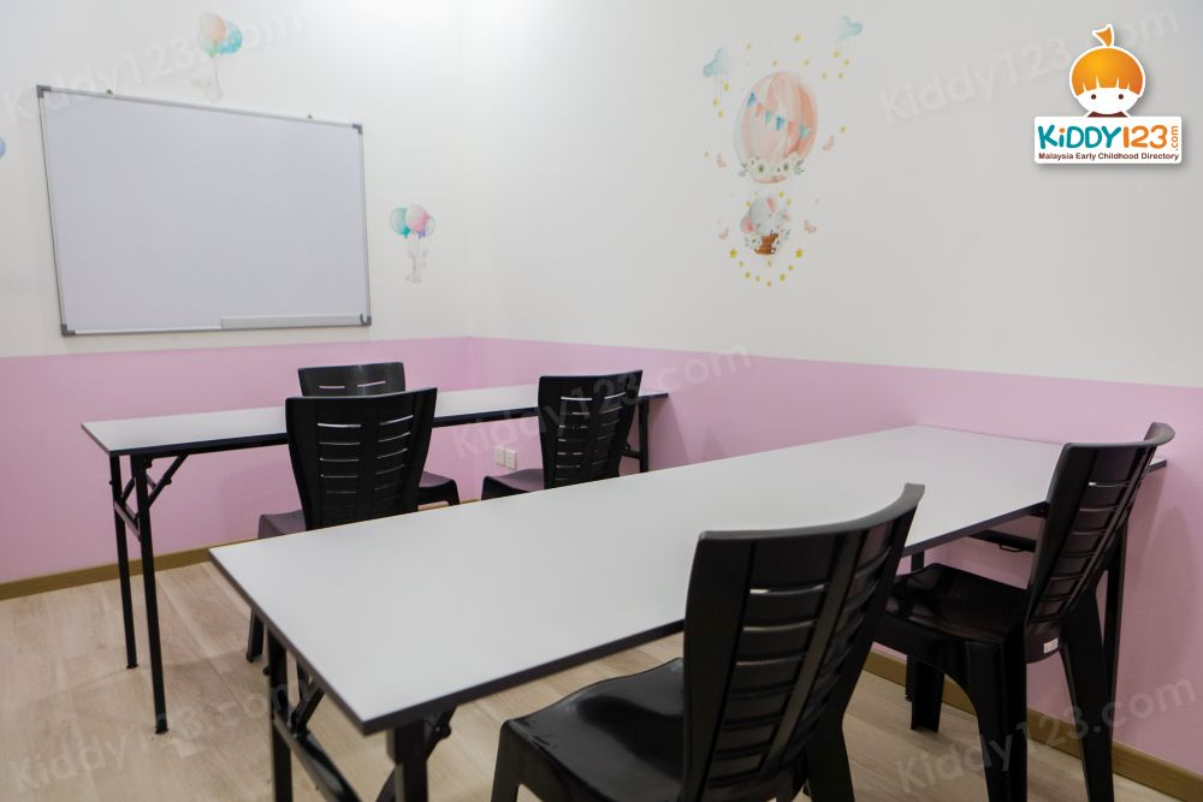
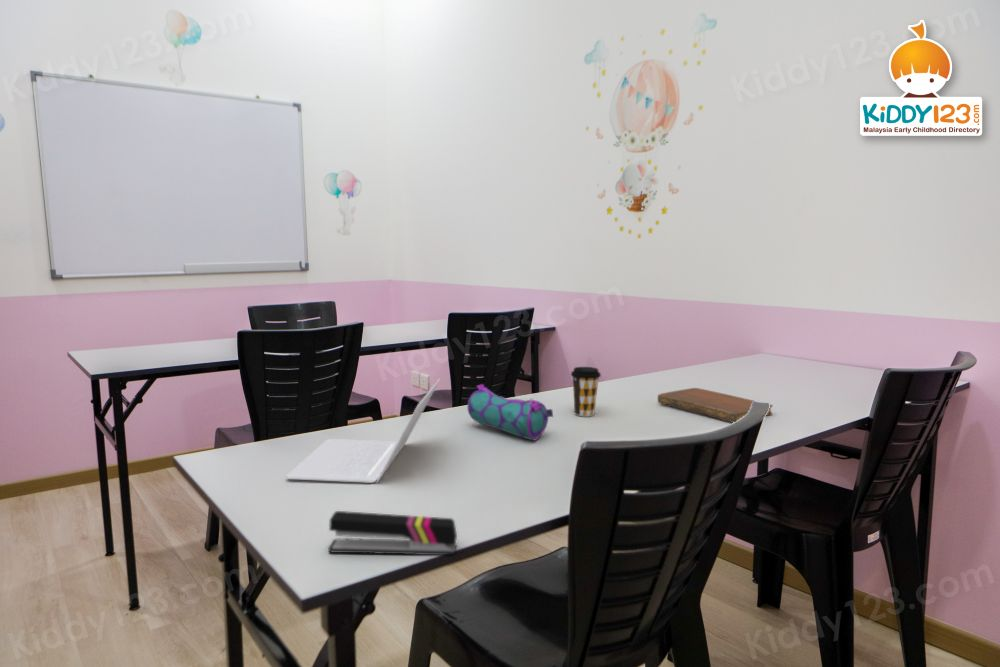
+ pencil case [466,383,554,442]
+ laptop [285,377,441,484]
+ notebook [657,387,773,423]
+ stapler [327,510,458,556]
+ coffee cup [570,366,602,417]
